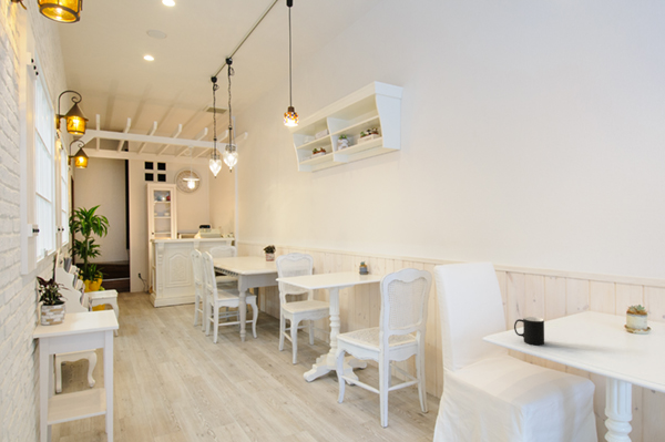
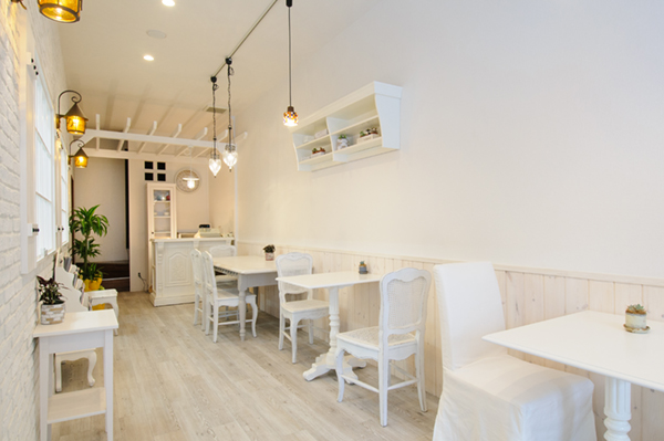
- cup [513,316,545,346]
